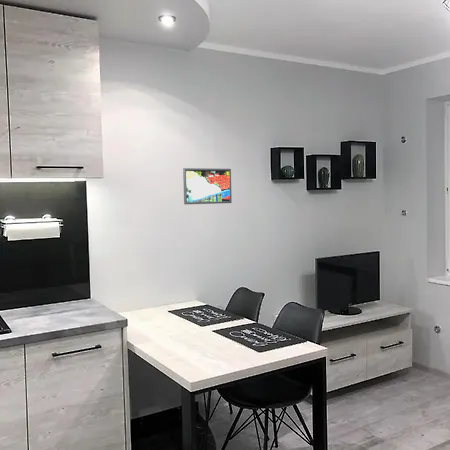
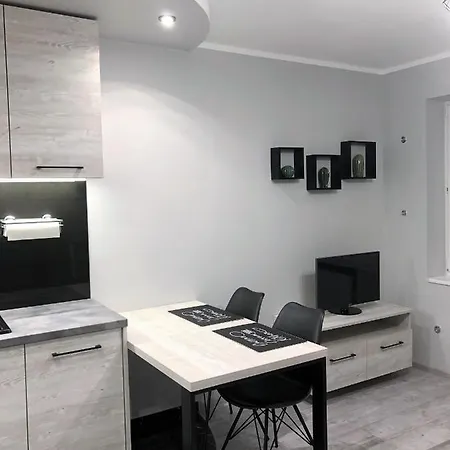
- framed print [182,167,233,205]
